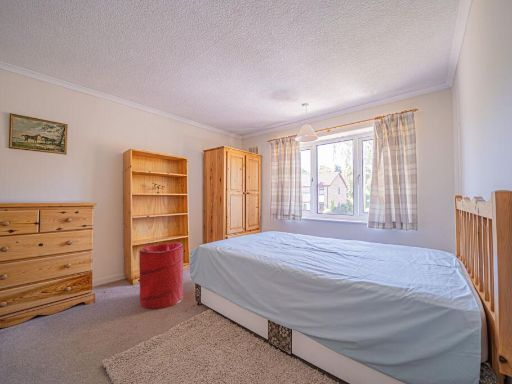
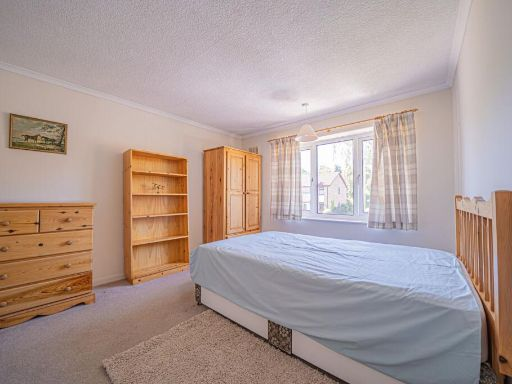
- laundry hamper [138,241,184,310]
